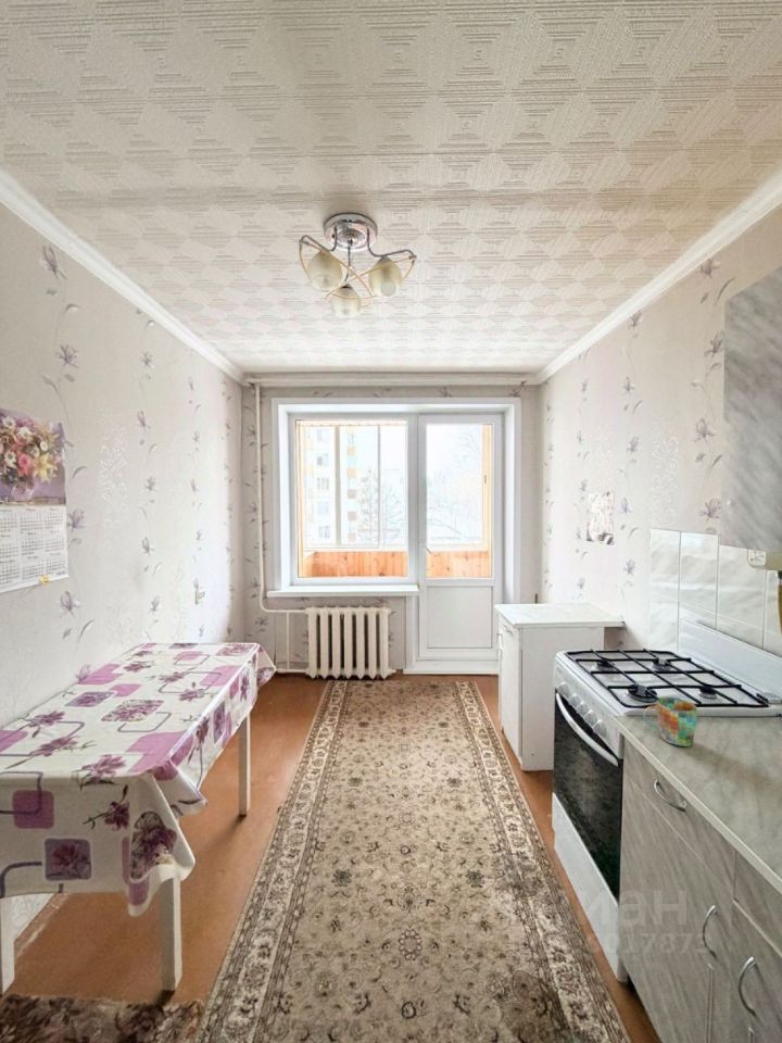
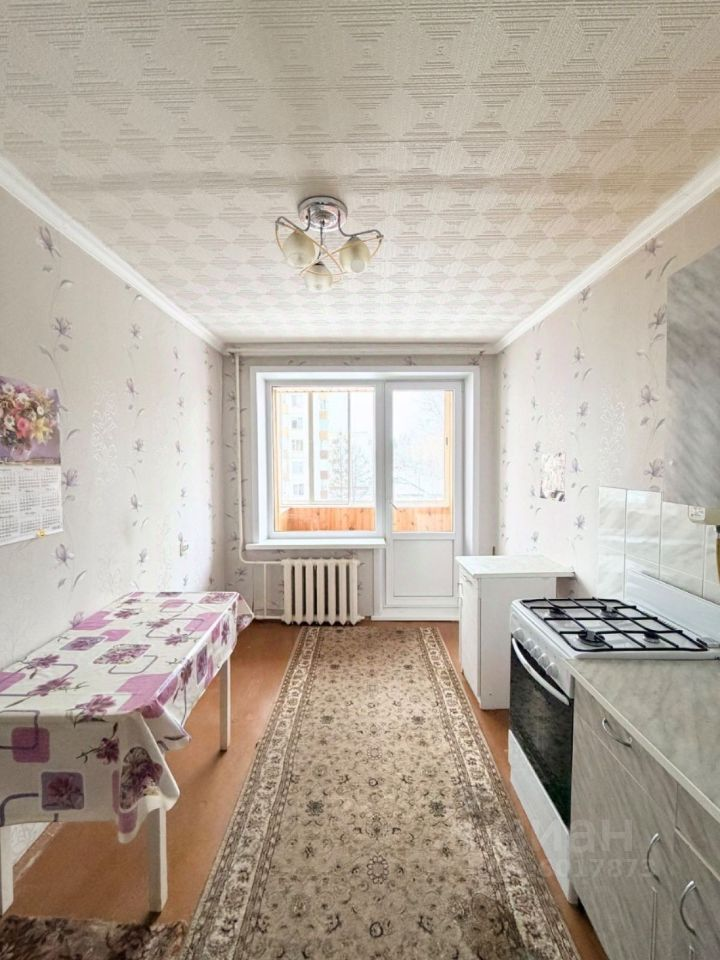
- mug [642,696,697,747]
